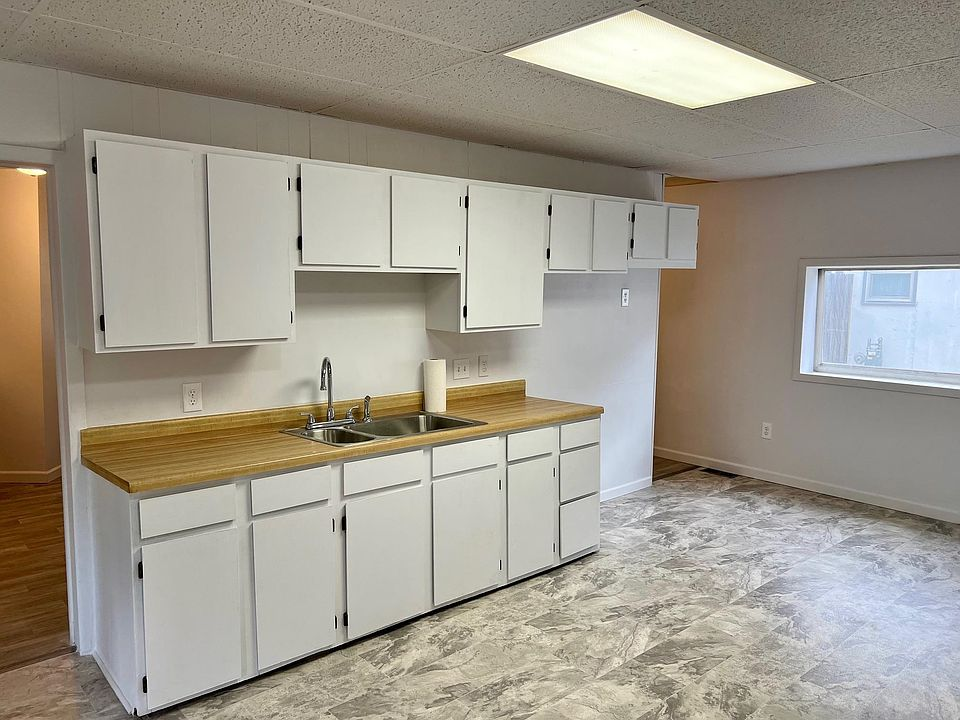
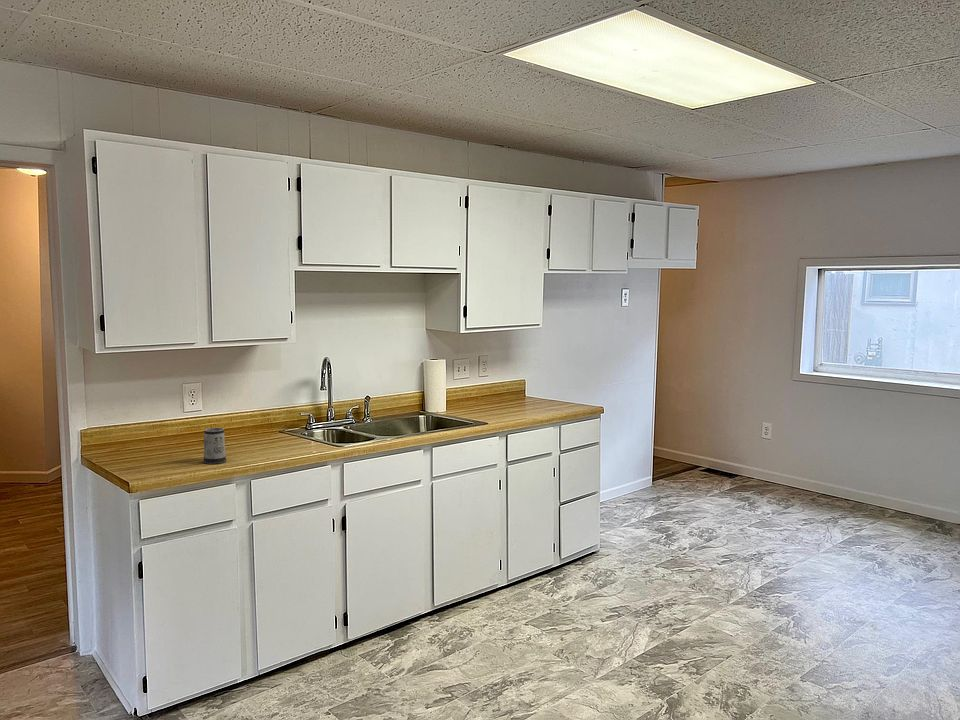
+ mug [202,427,228,465]
